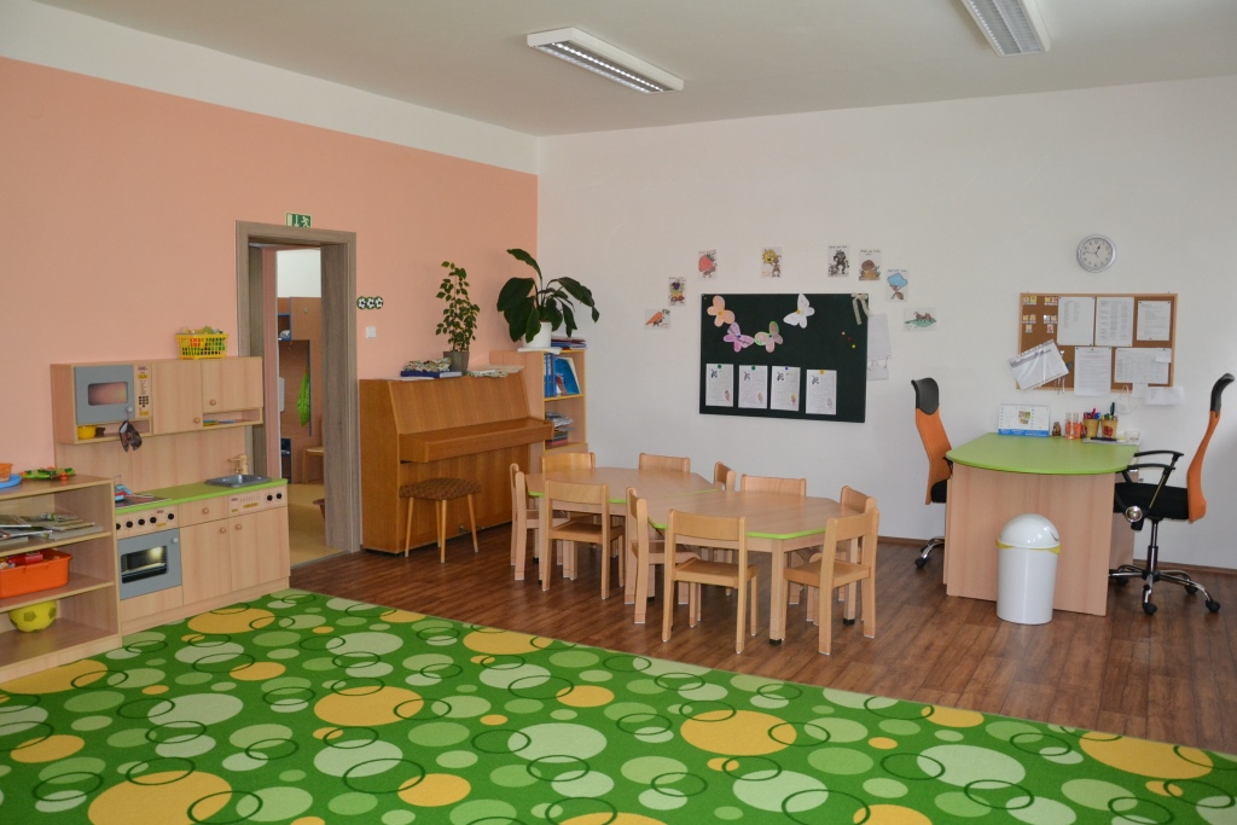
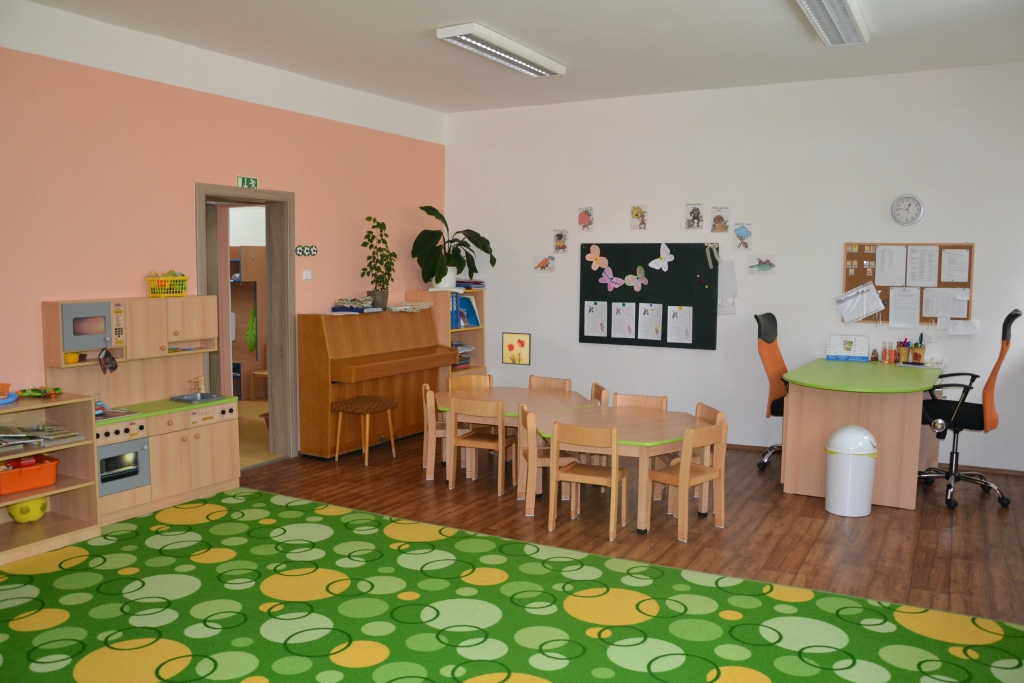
+ wall art [501,331,532,366]
